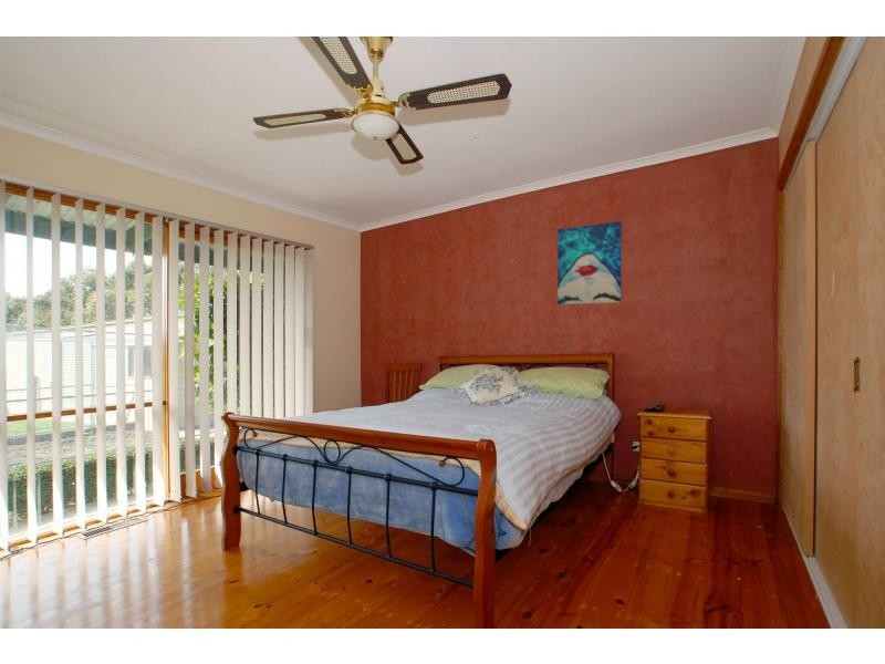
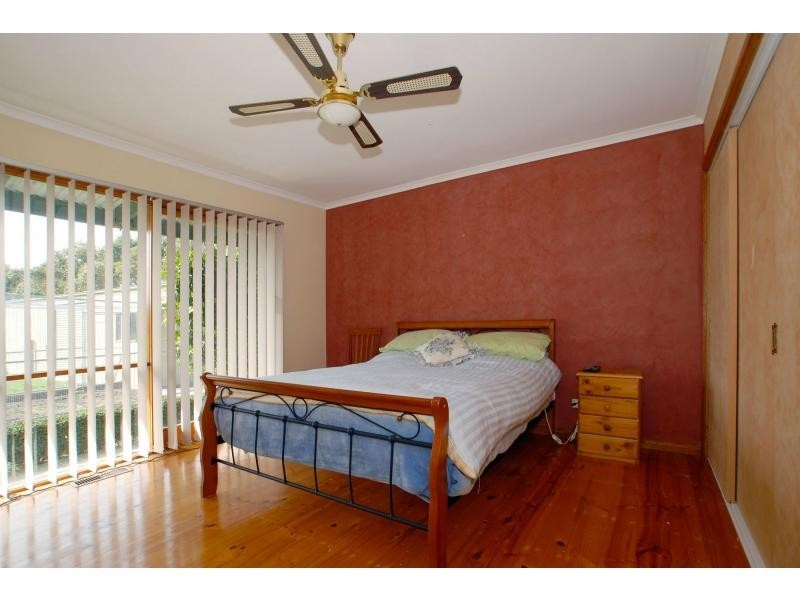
- wall art [556,220,623,305]
